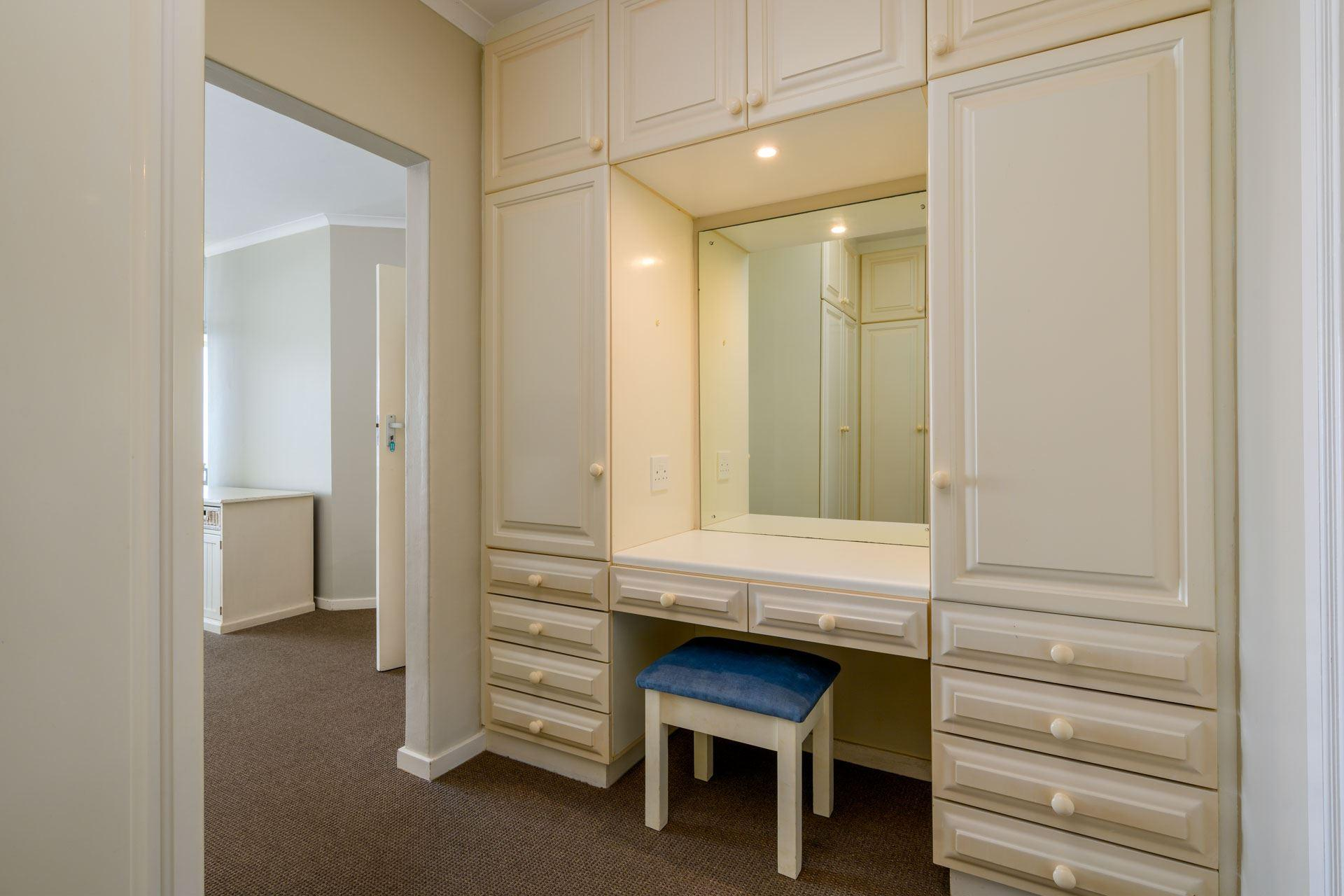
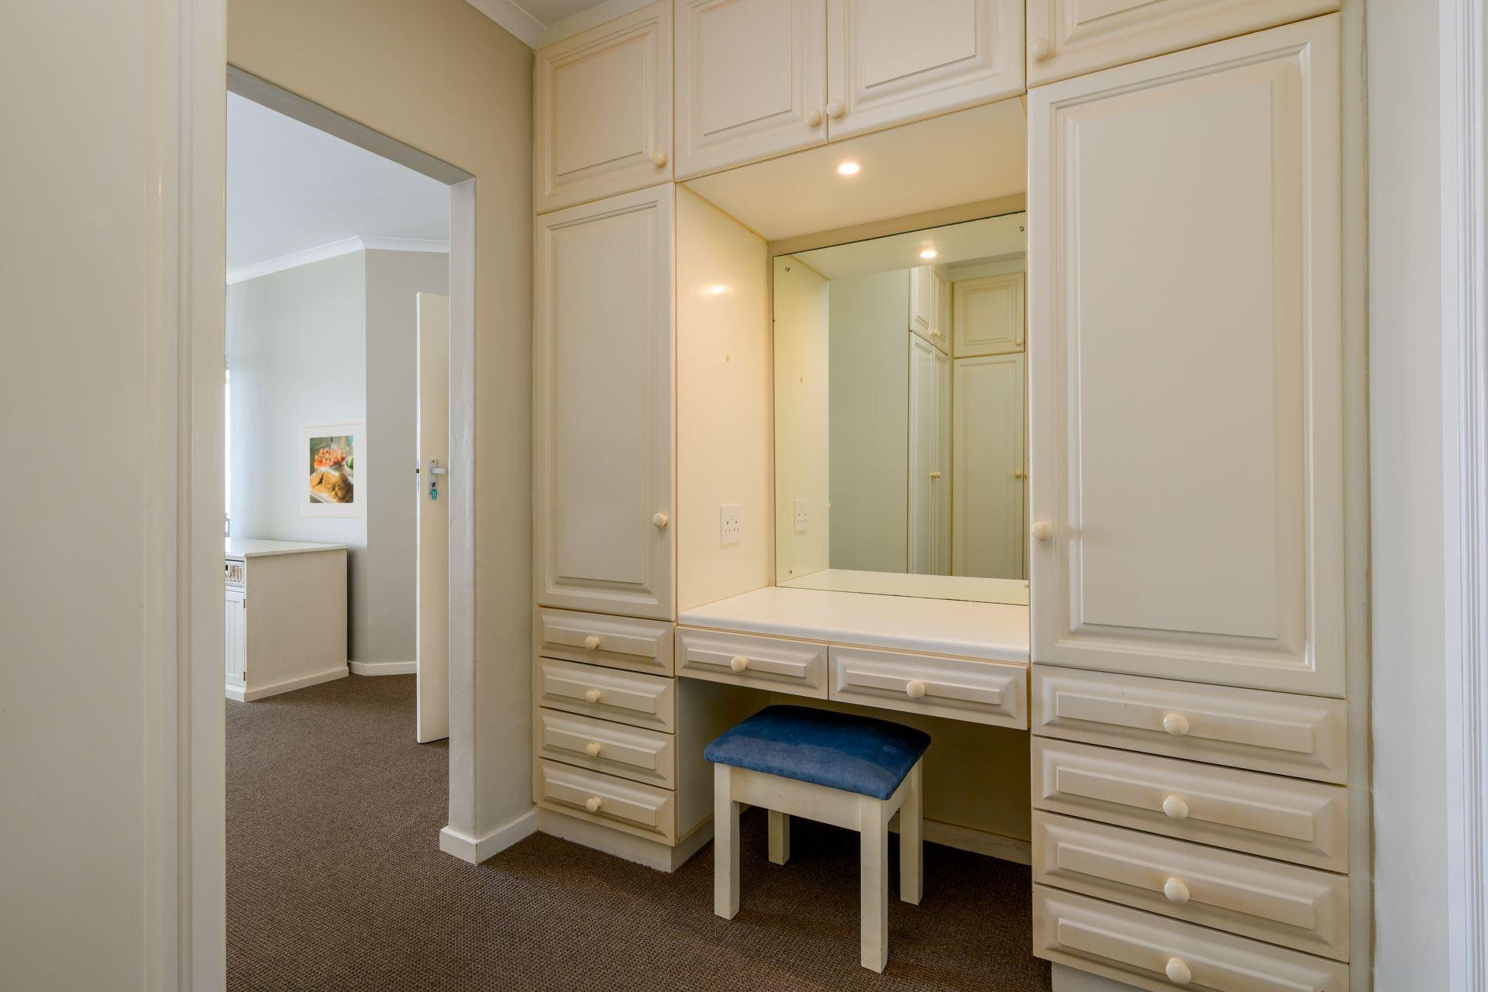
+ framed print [299,420,366,518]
